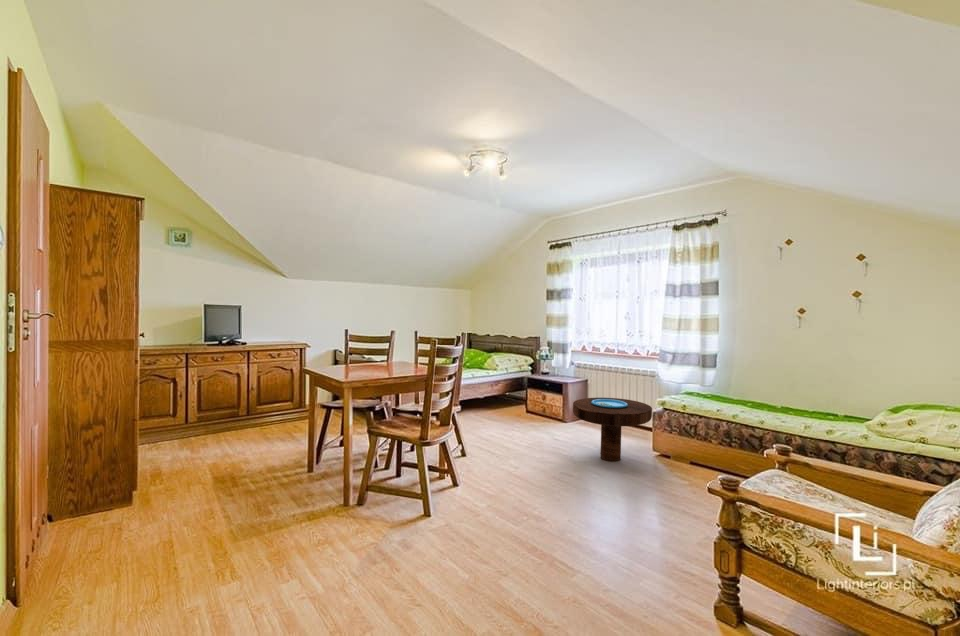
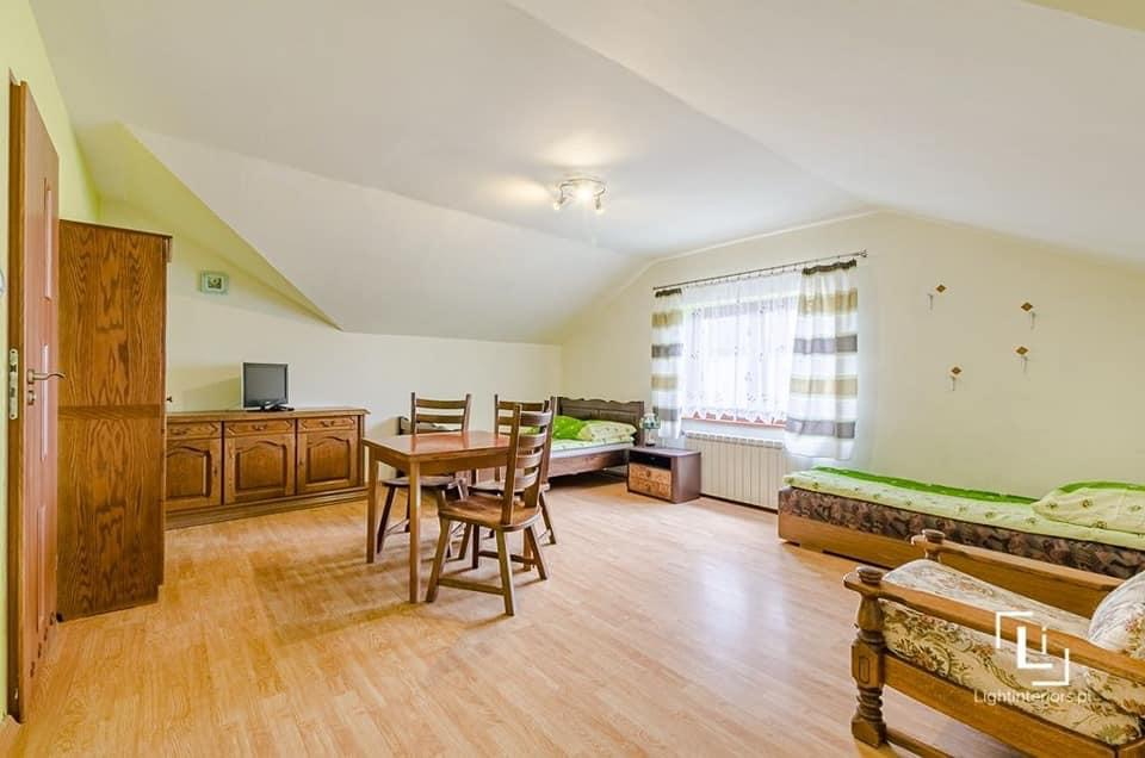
- side table [572,397,653,462]
